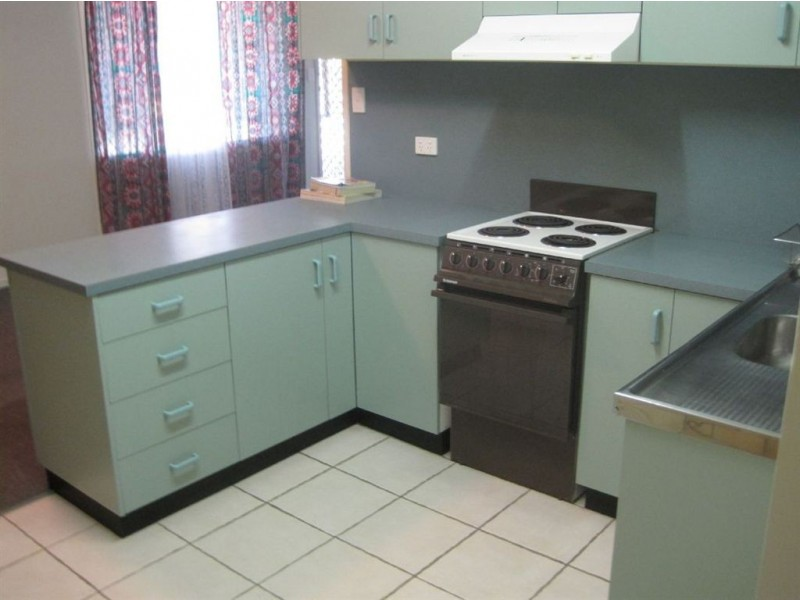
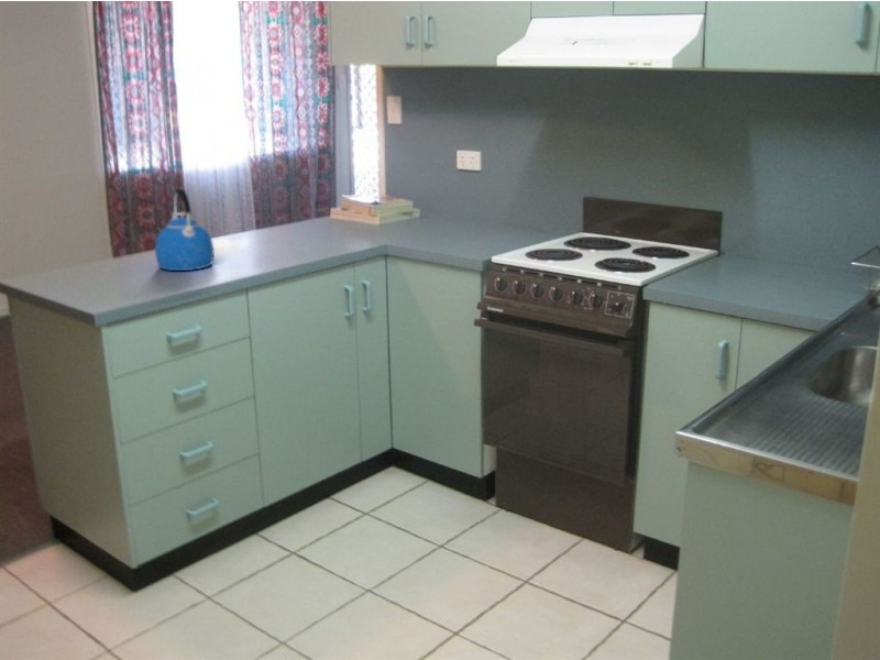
+ kettle [154,188,216,272]
